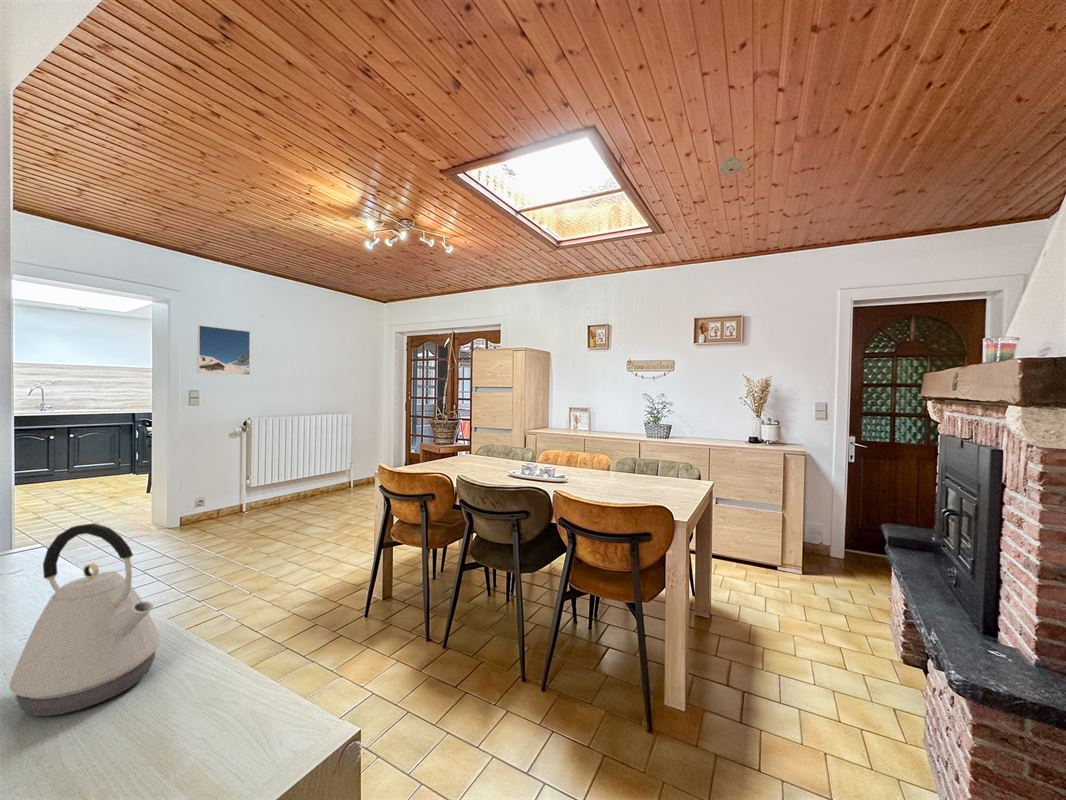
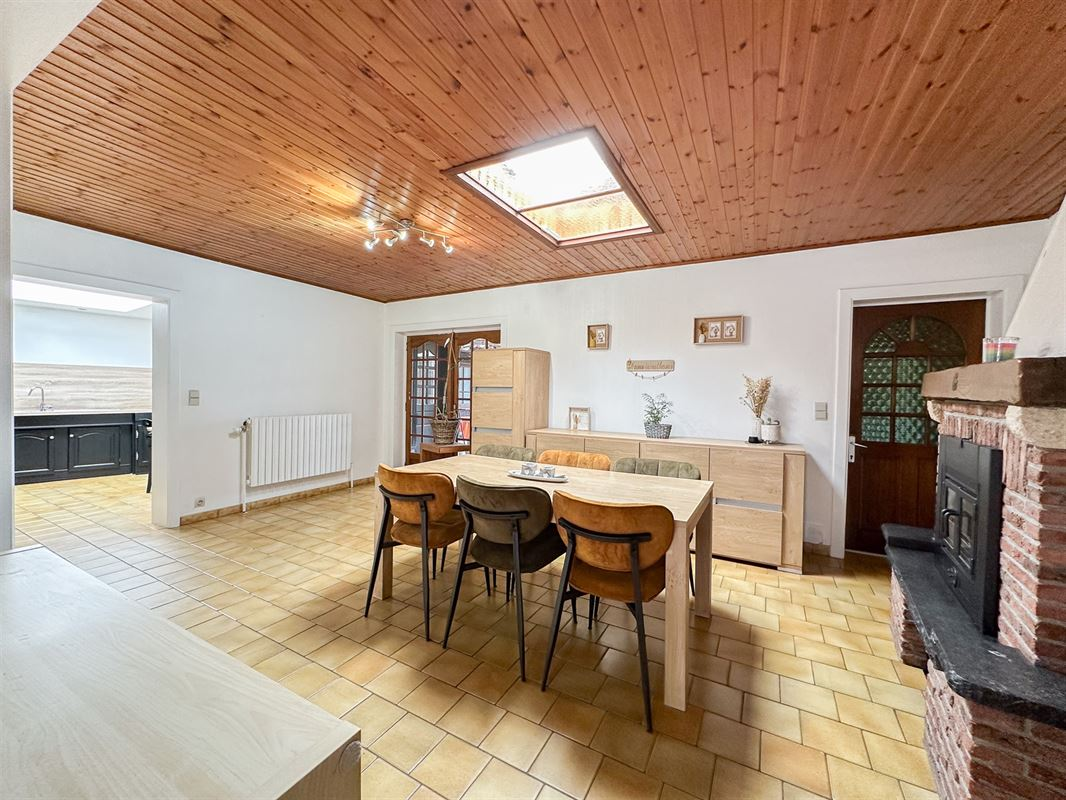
- kettle [9,522,161,717]
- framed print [196,324,251,376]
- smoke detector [718,156,745,175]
